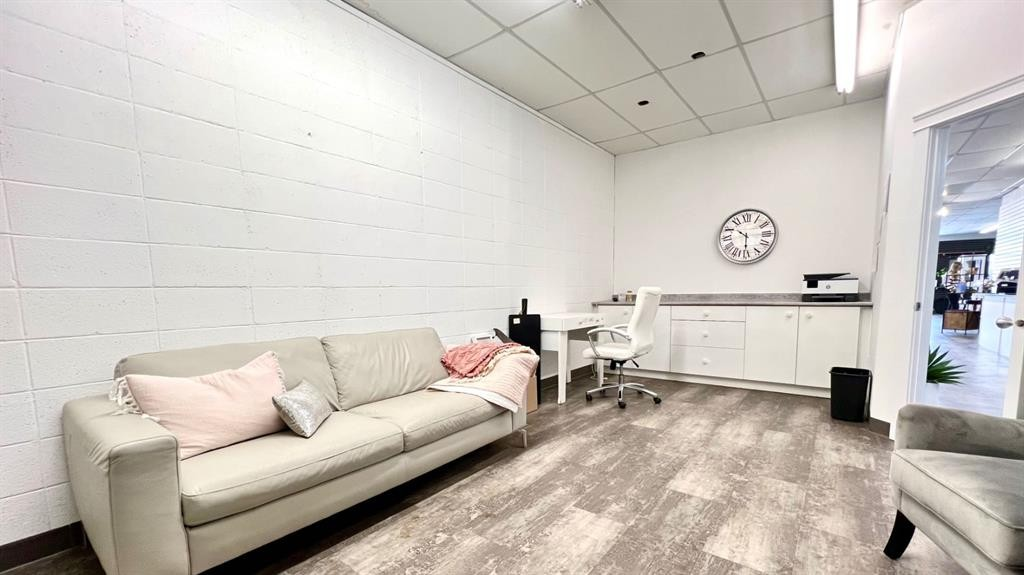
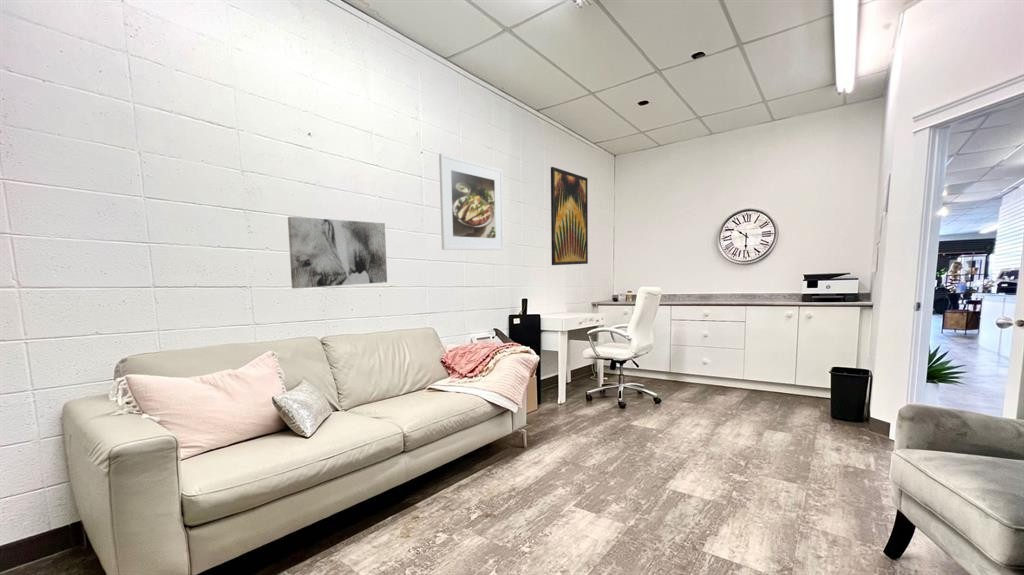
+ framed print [438,153,505,251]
+ wall art [287,216,388,289]
+ wall art [550,166,589,266]
